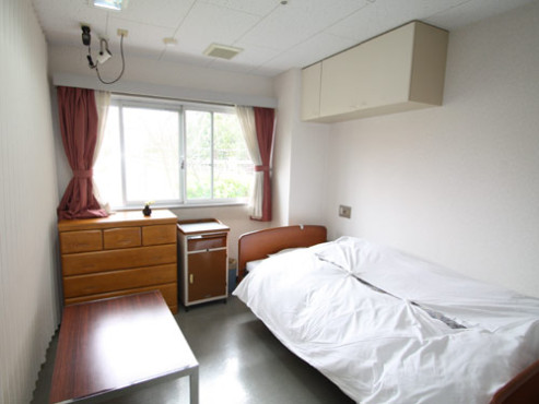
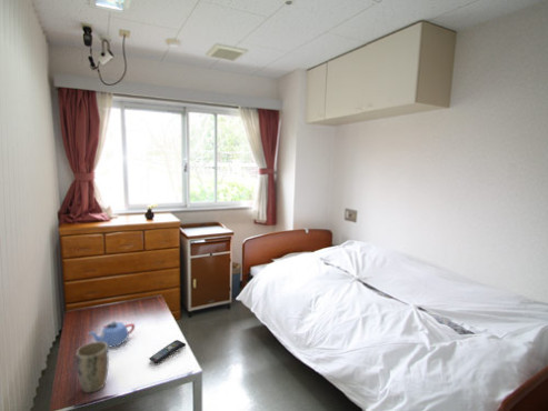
+ plant pot [76,341,110,394]
+ remote control [148,339,187,364]
+ teapot [88,320,136,349]
